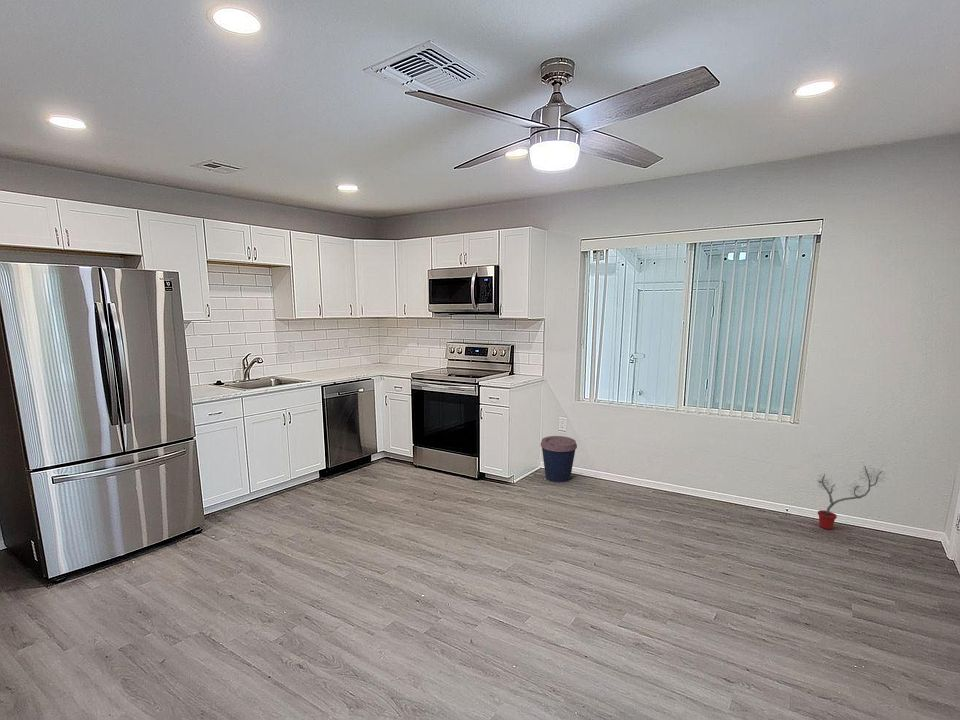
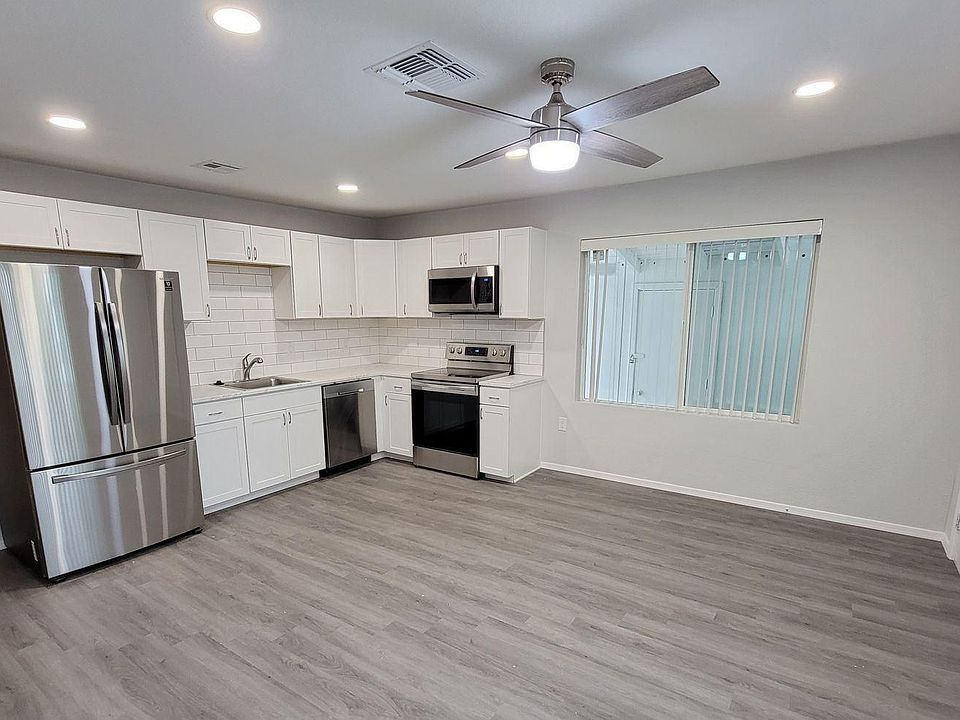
- coffee cup [540,435,578,483]
- potted tree [816,462,890,531]
